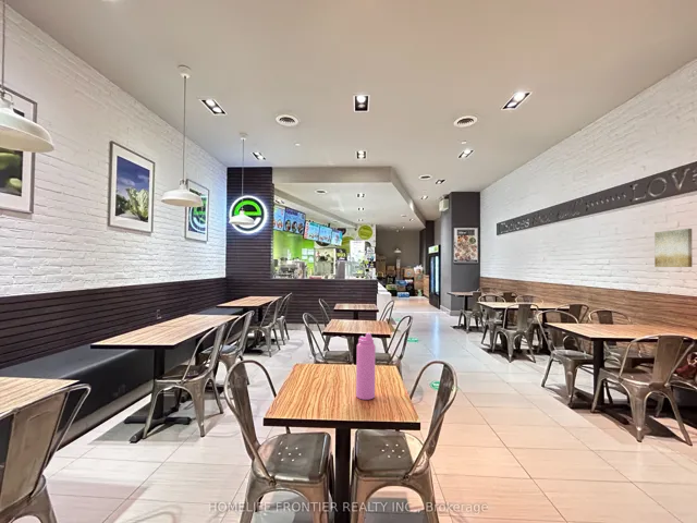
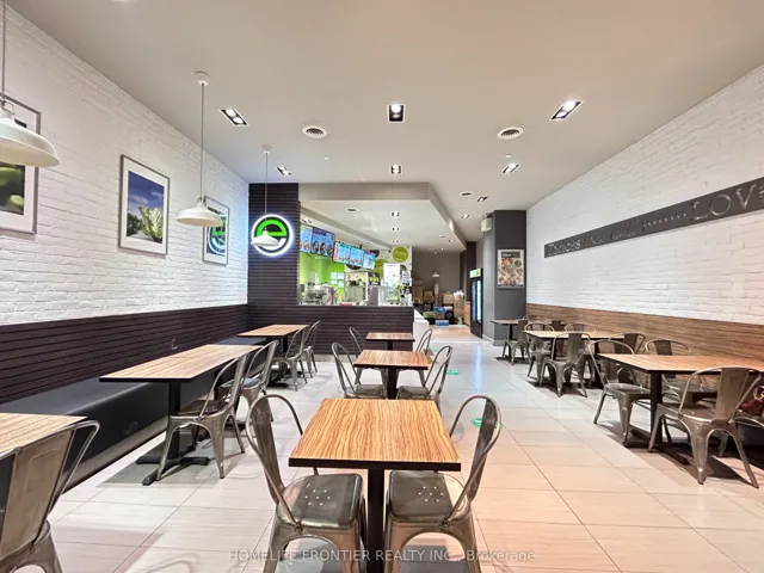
- wall art [653,228,693,268]
- water bottle [355,332,377,401]
